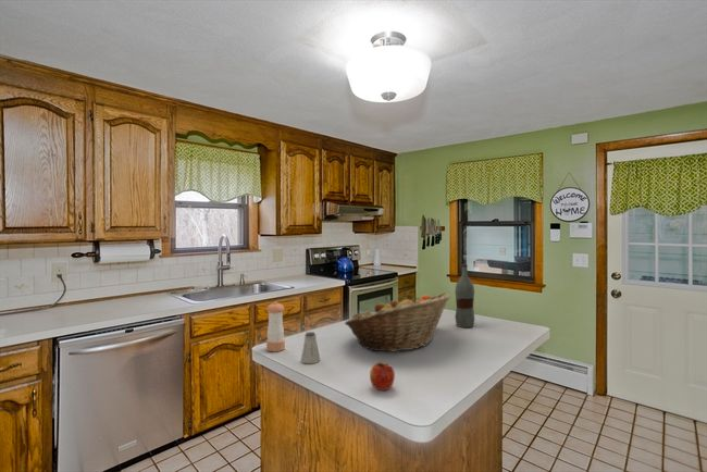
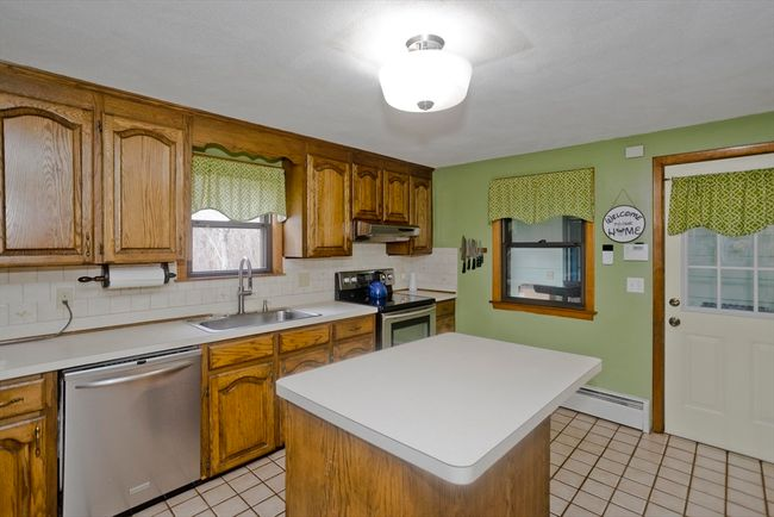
- pepper shaker [265,301,286,352]
- bottle [454,263,475,328]
- apple [369,360,396,392]
- saltshaker [300,331,321,364]
- fruit basket [344,291,451,352]
